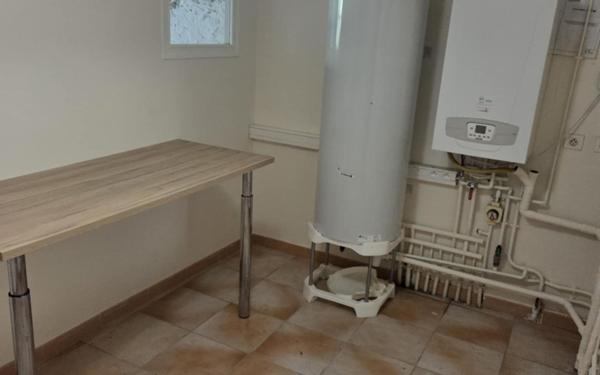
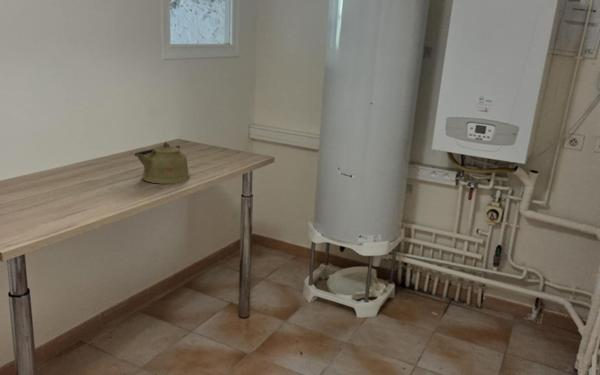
+ kettle [134,141,191,185]
